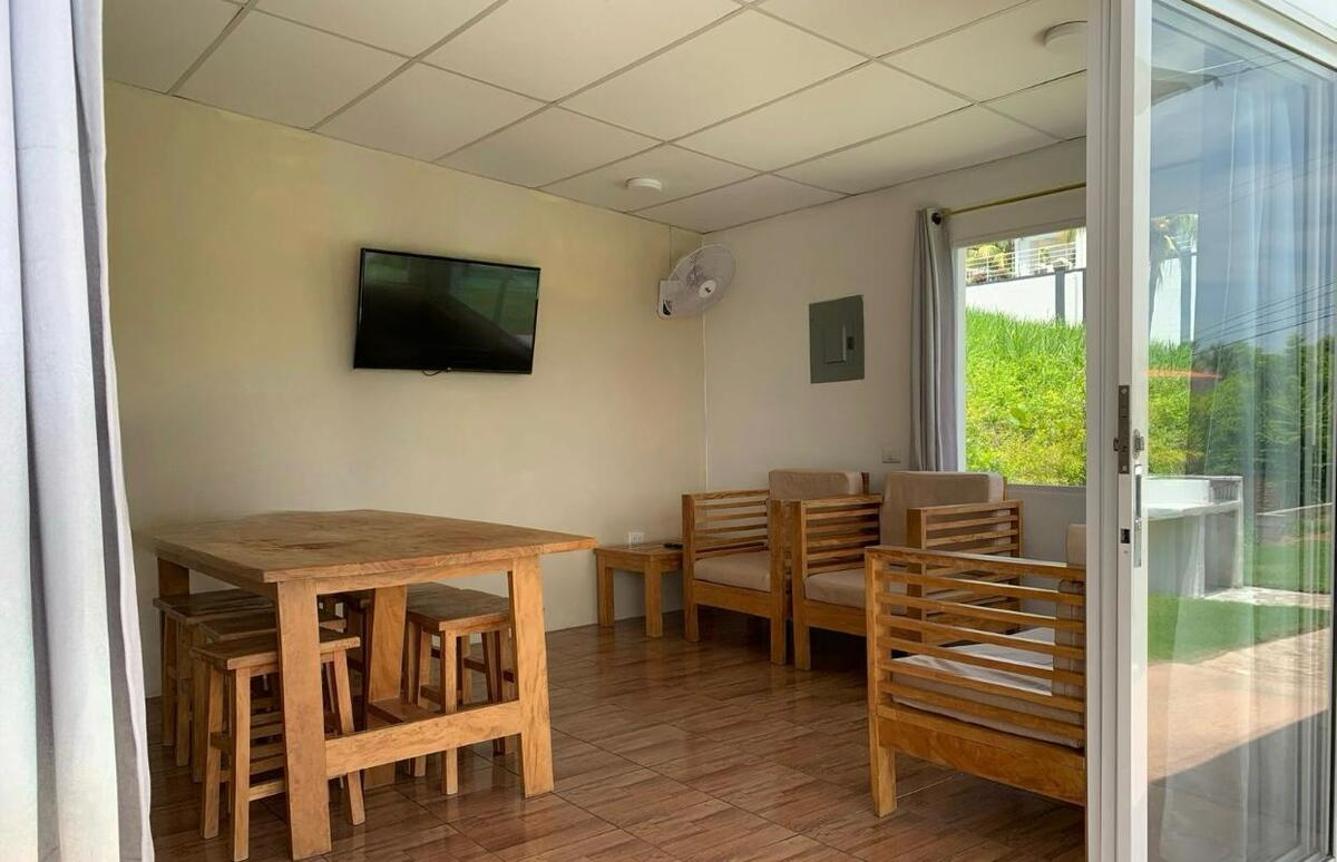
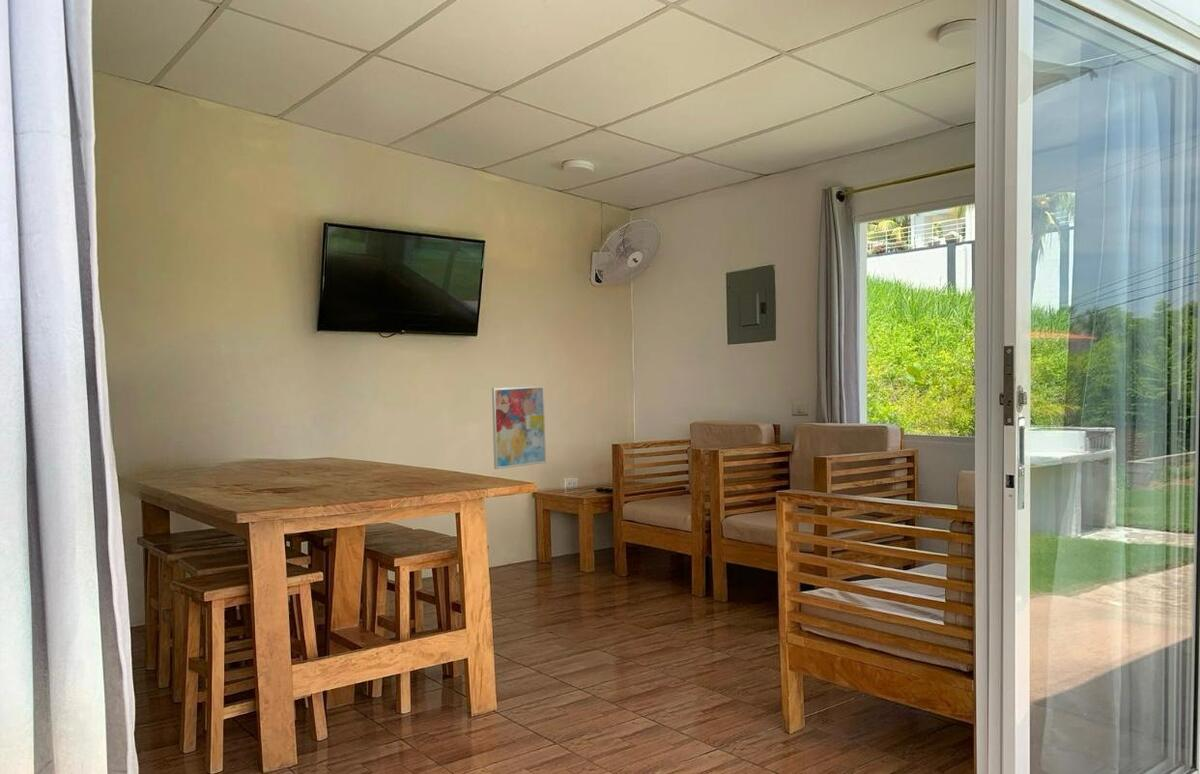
+ wall art [491,385,547,470]
